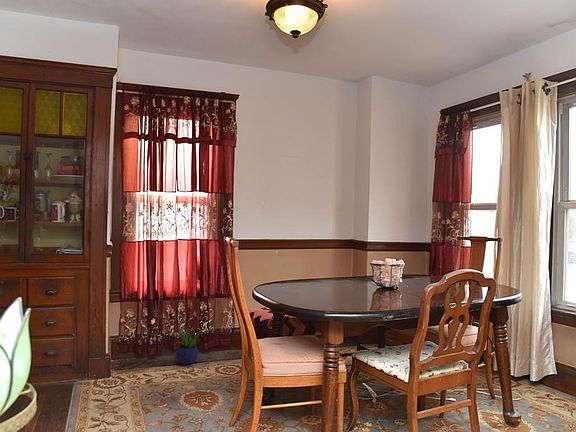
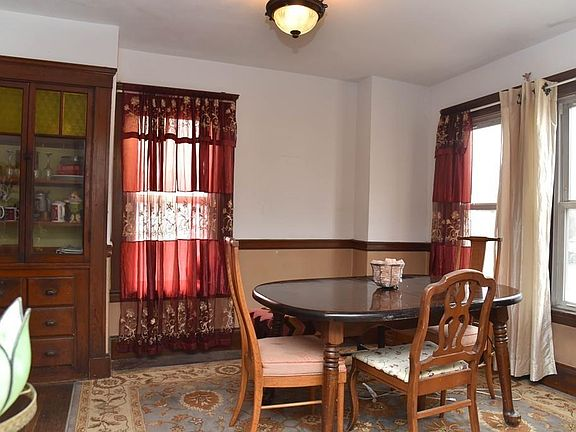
- potted plant [174,325,202,365]
